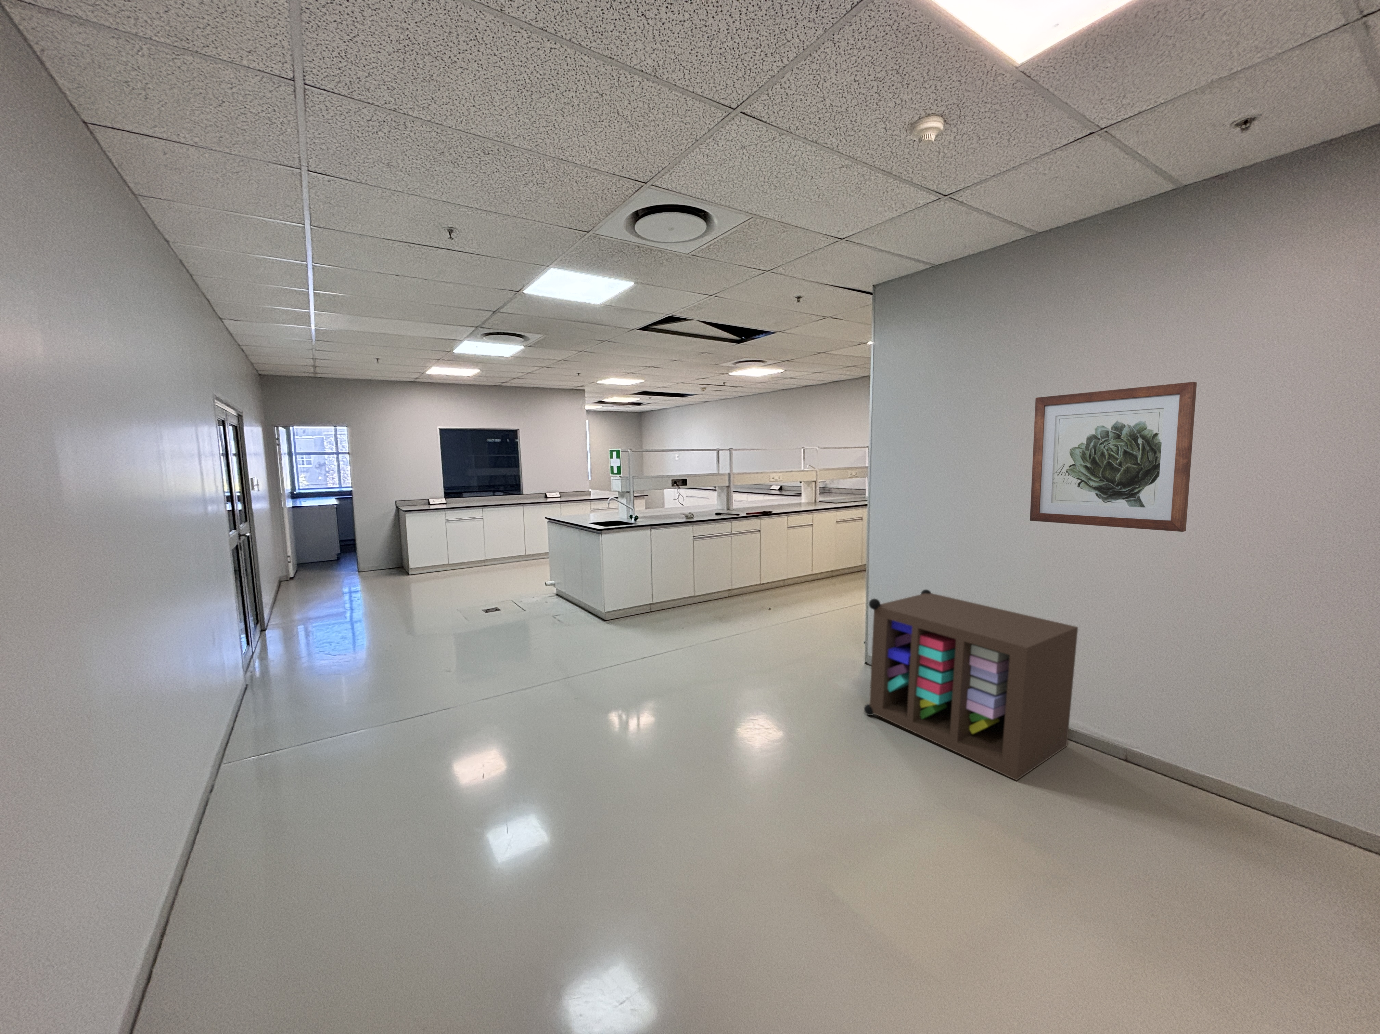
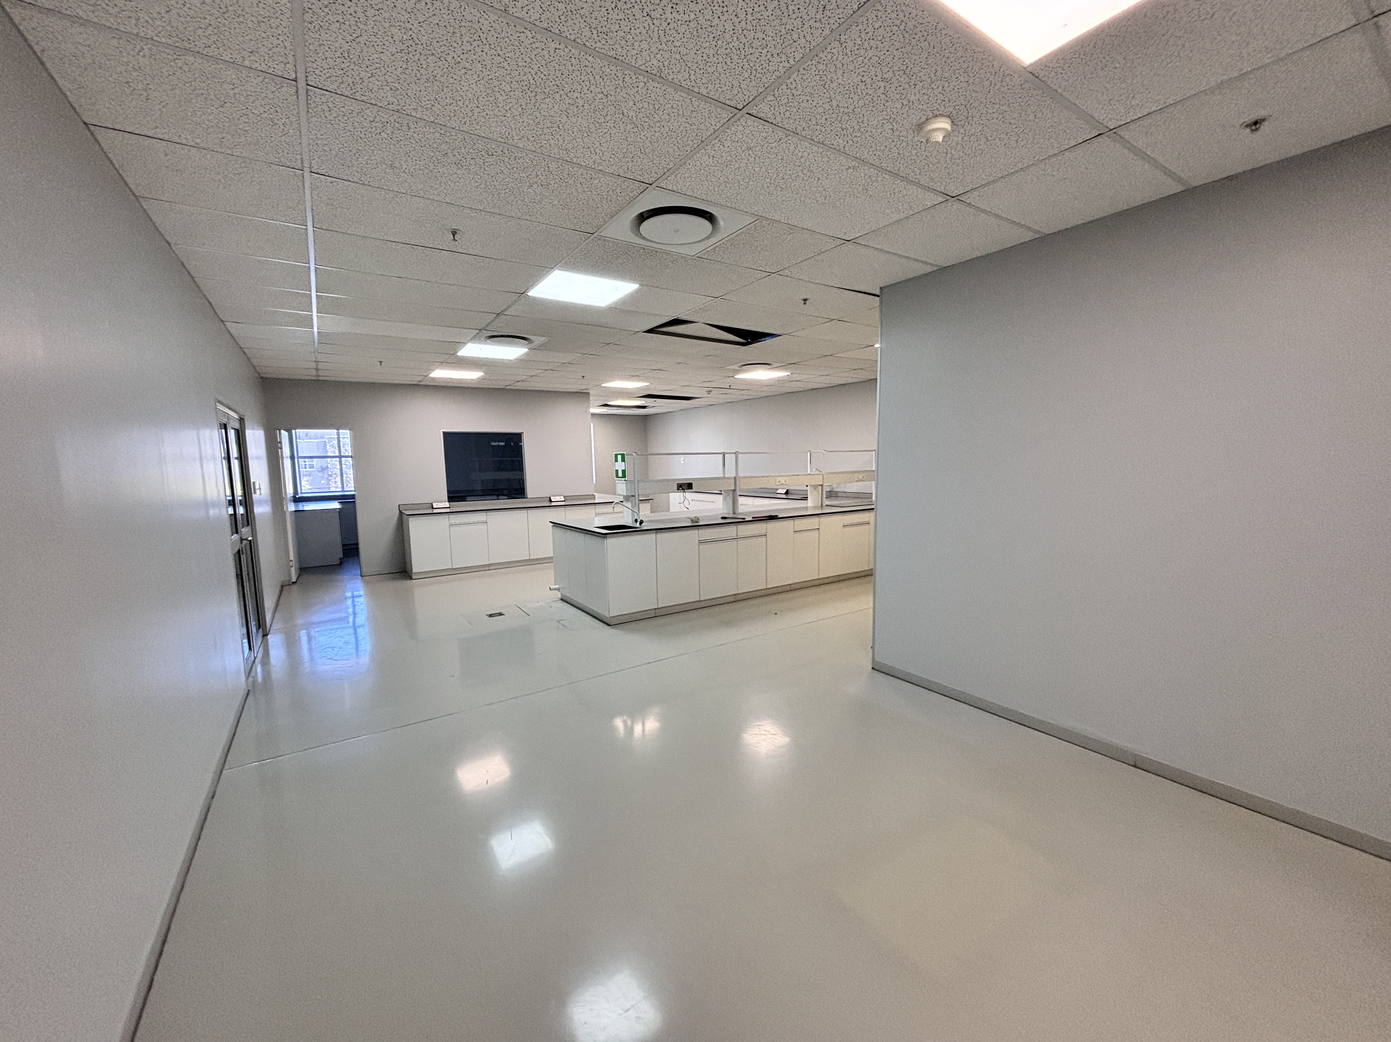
- storage cabinet [864,589,1079,781]
- wall art [1029,381,1197,532]
